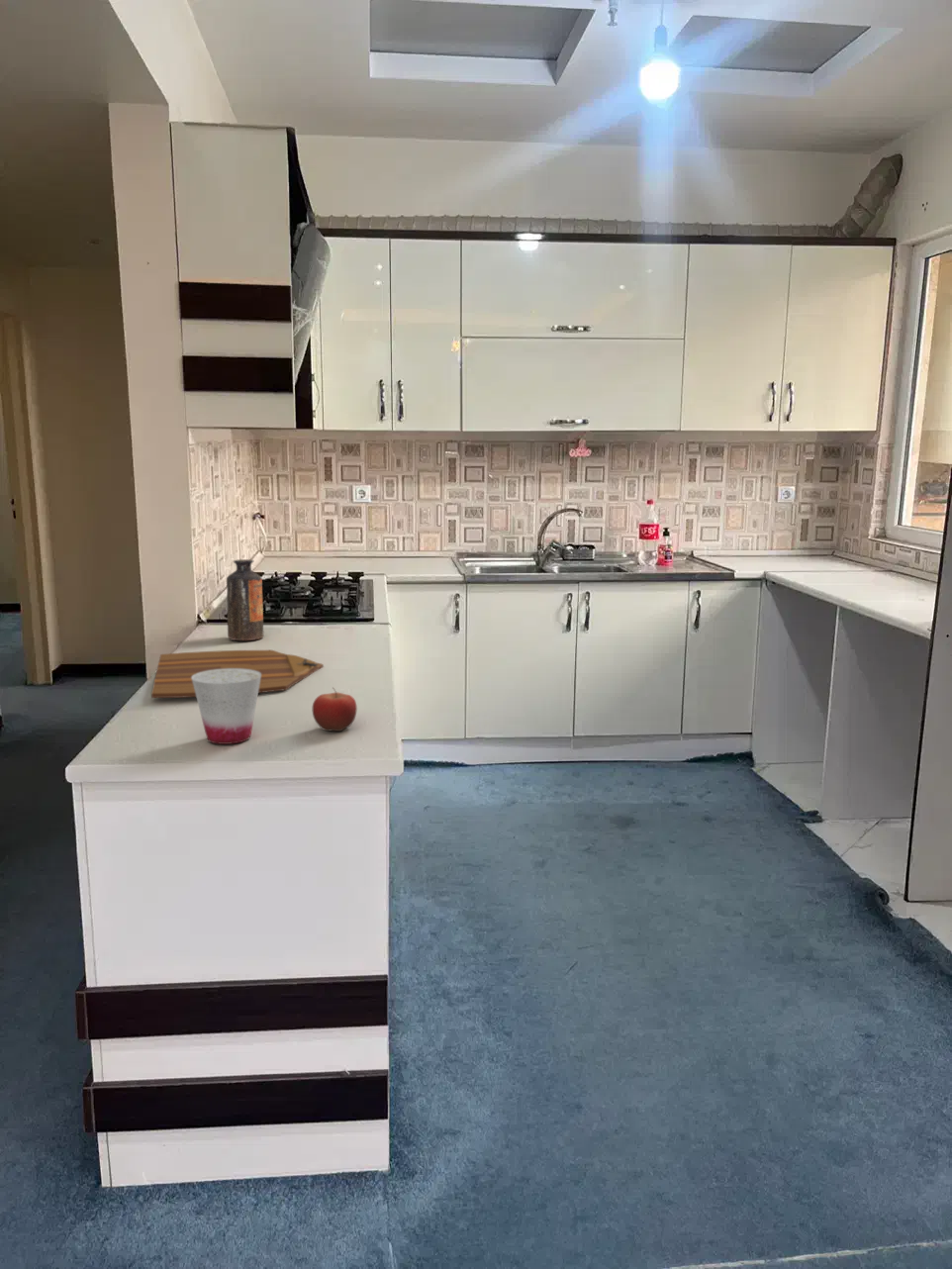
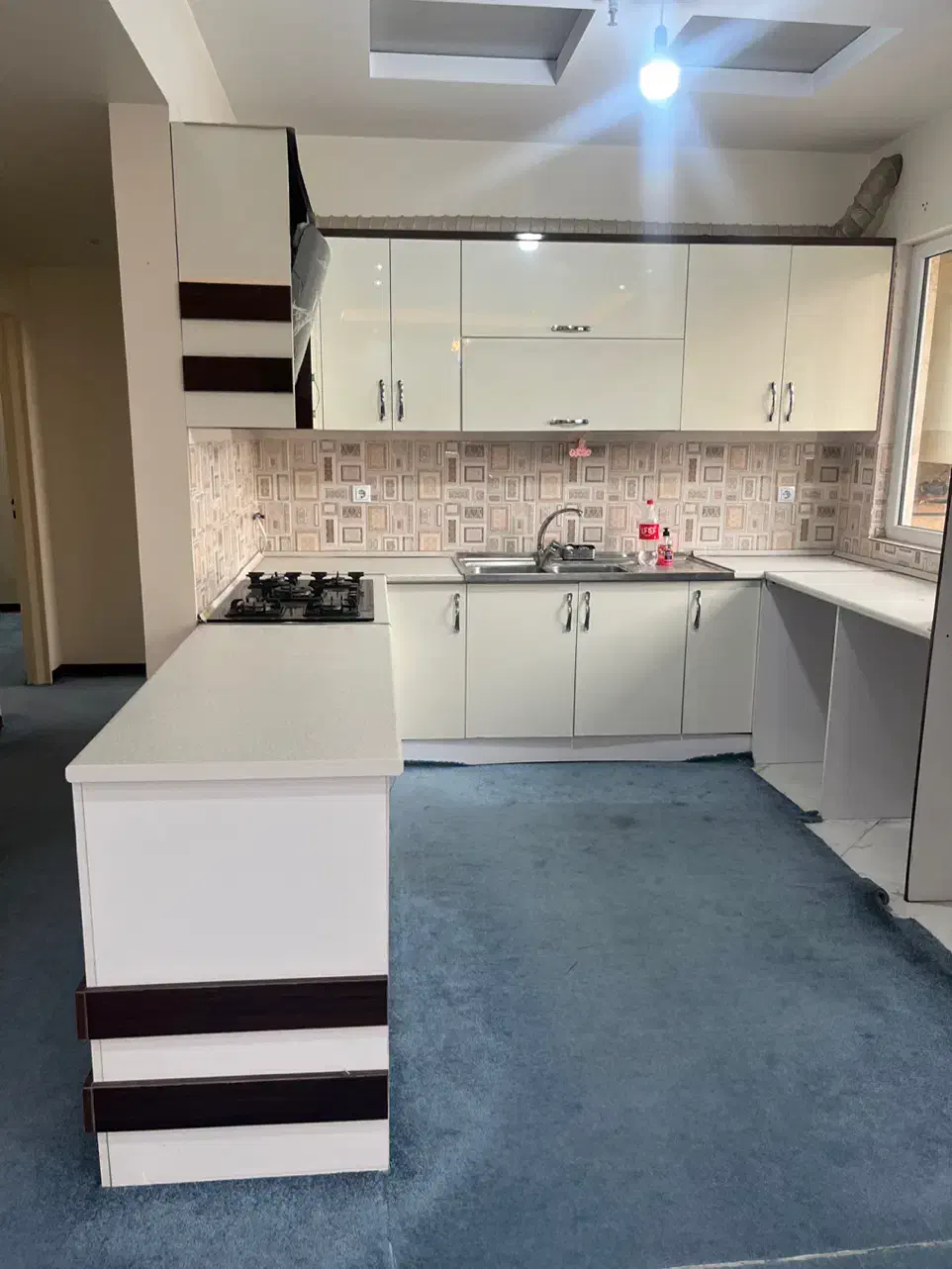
- cutting board [150,649,325,699]
- bottle [226,558,264,641]
- fruit [312,686,358,732]
- cup [192,668,261,745]
